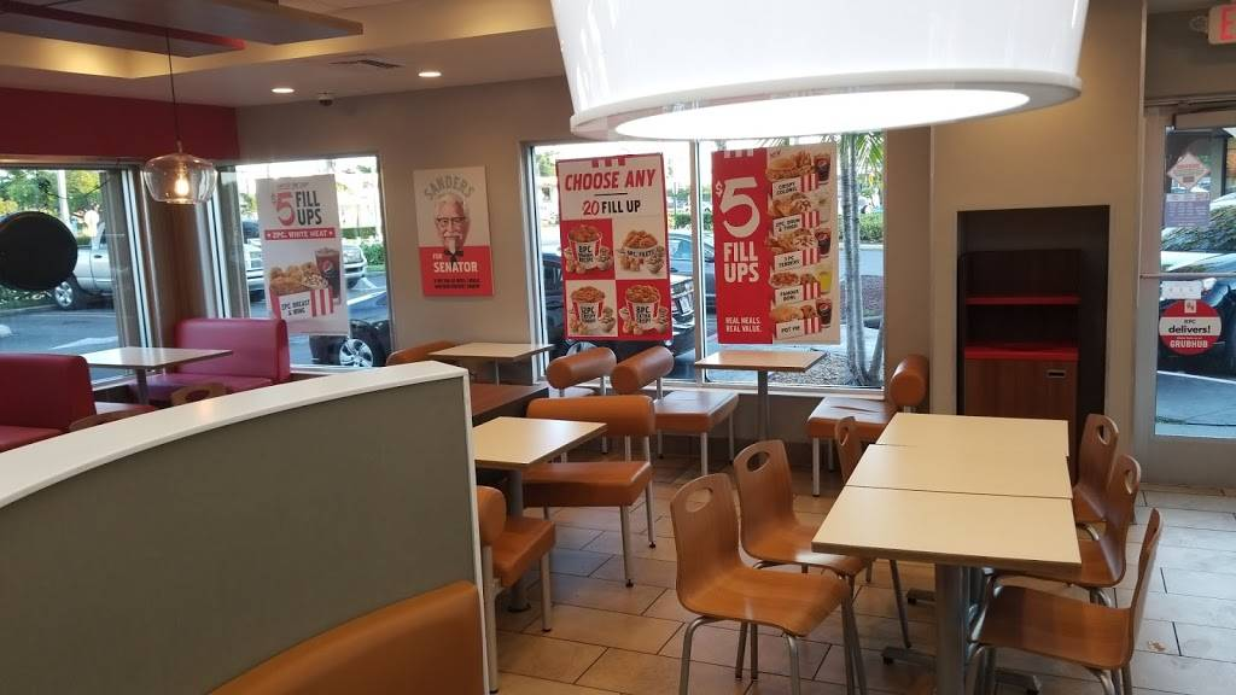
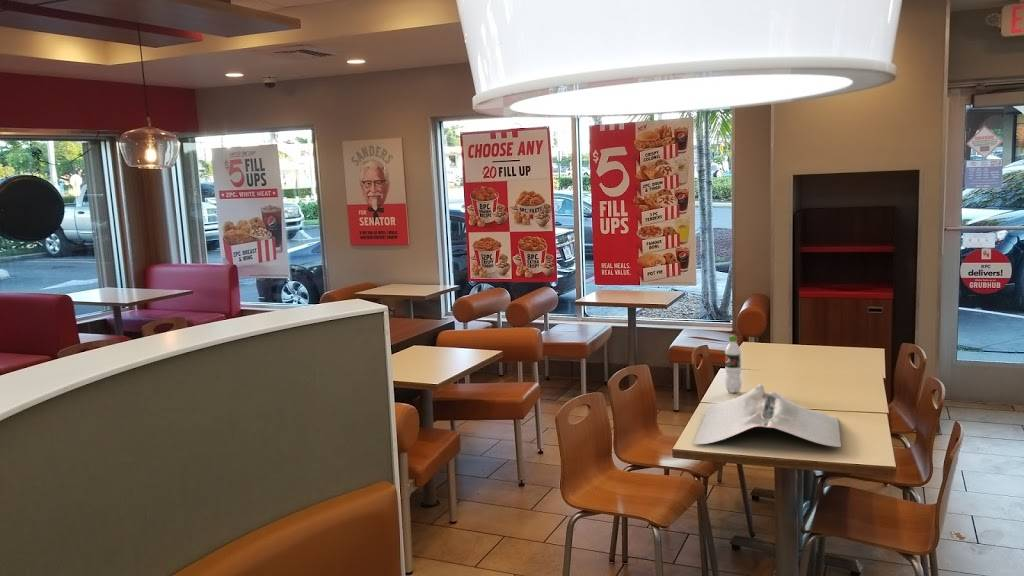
+ pop [724,334,742,394]
+ napkin [692,383,842,448]
